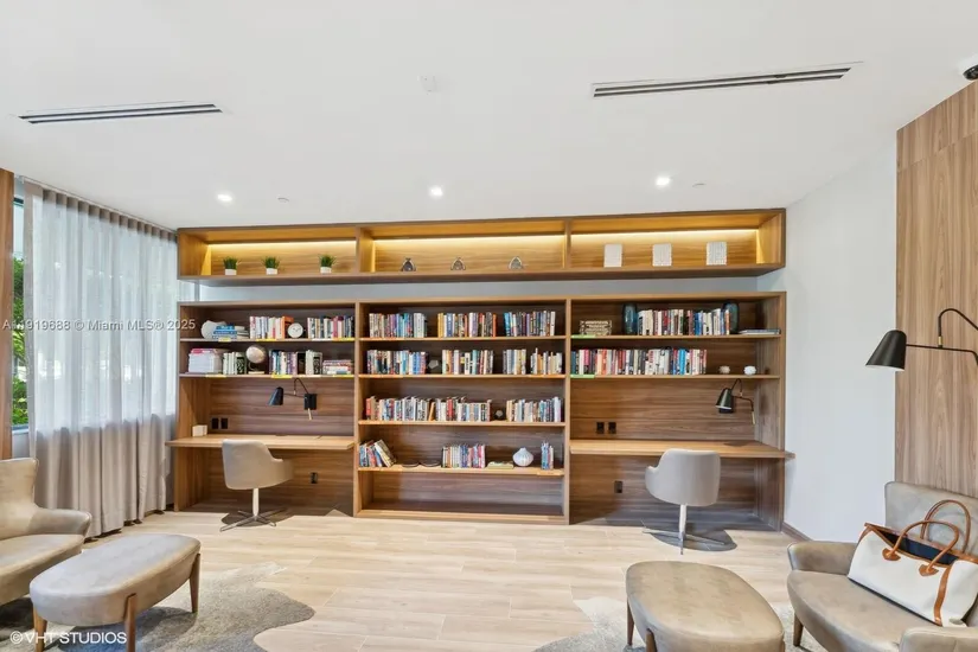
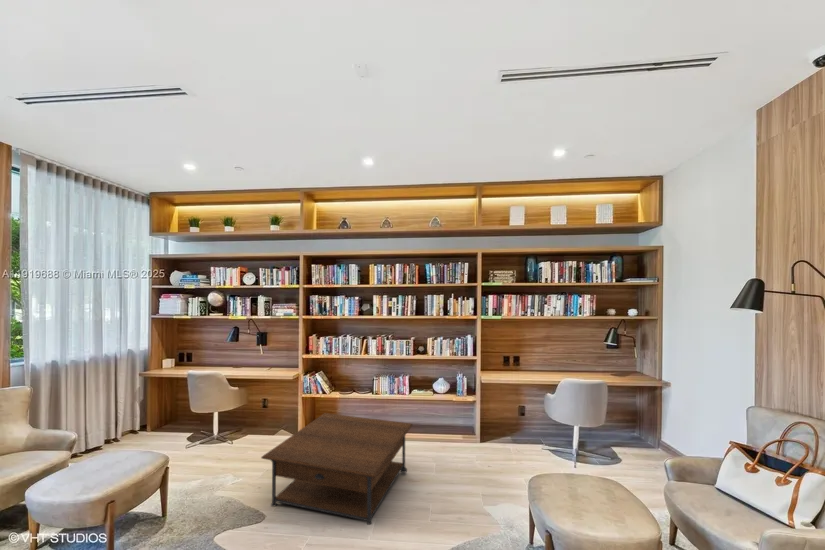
+ coffee table [260,412,414,526]
